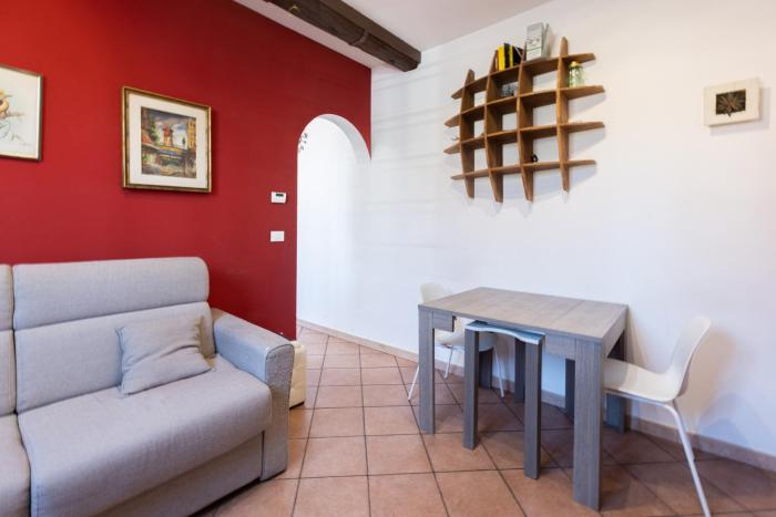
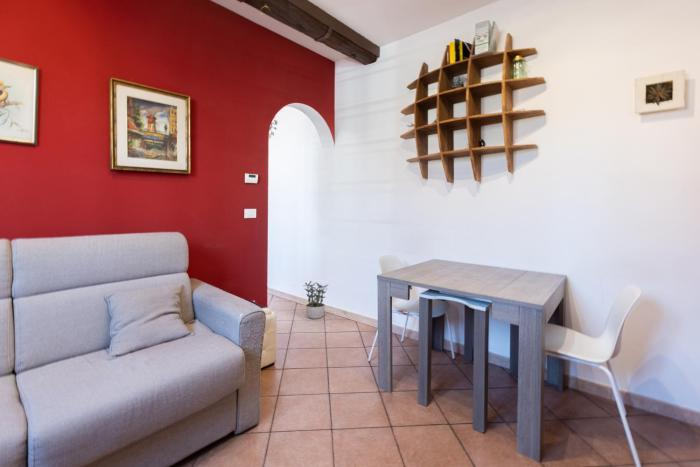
+ potted plant [304,280,328,320]
